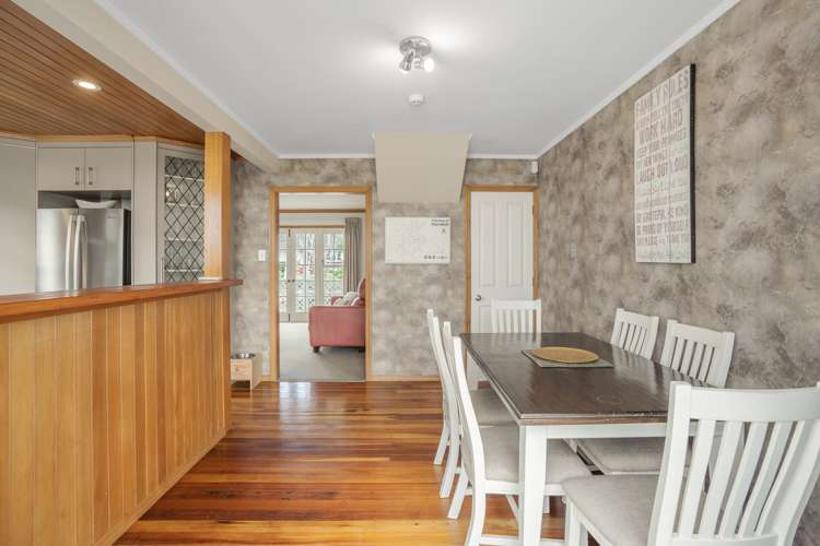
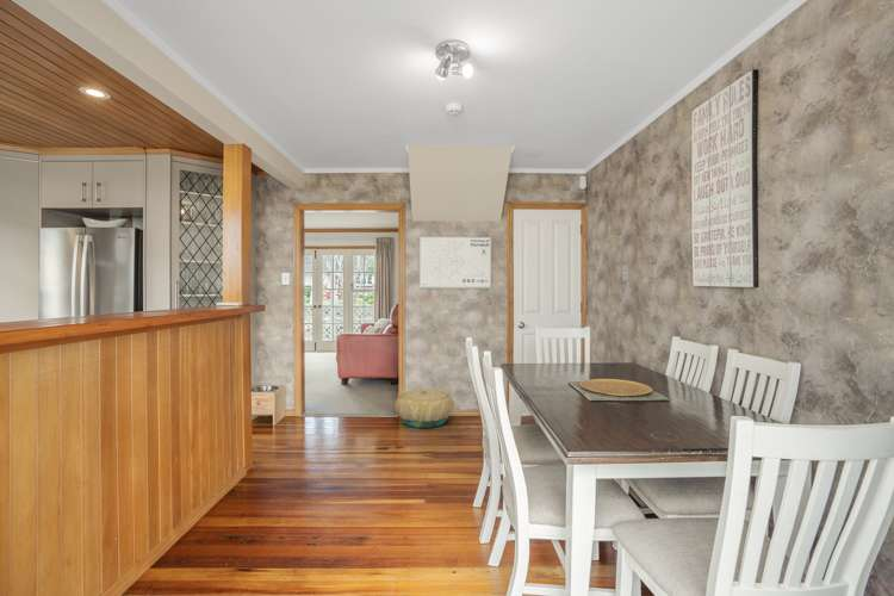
+ basket [393,387,455,429]
